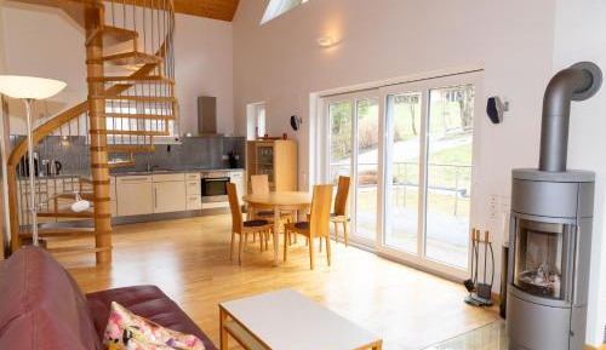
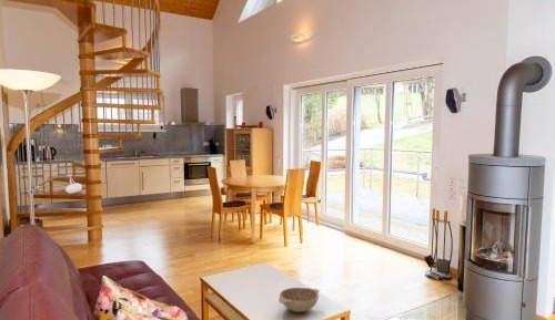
+ decorative bowl [278,287,321,313]
